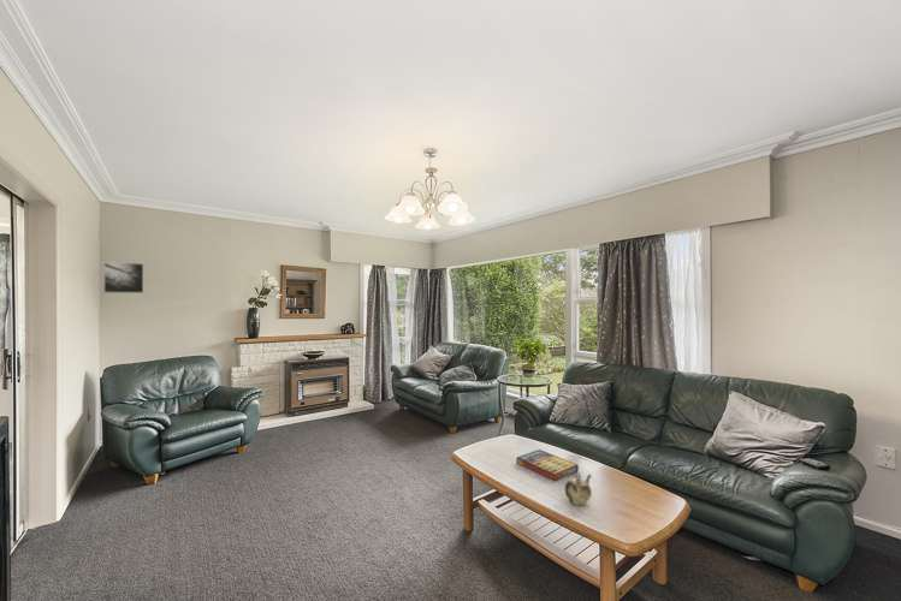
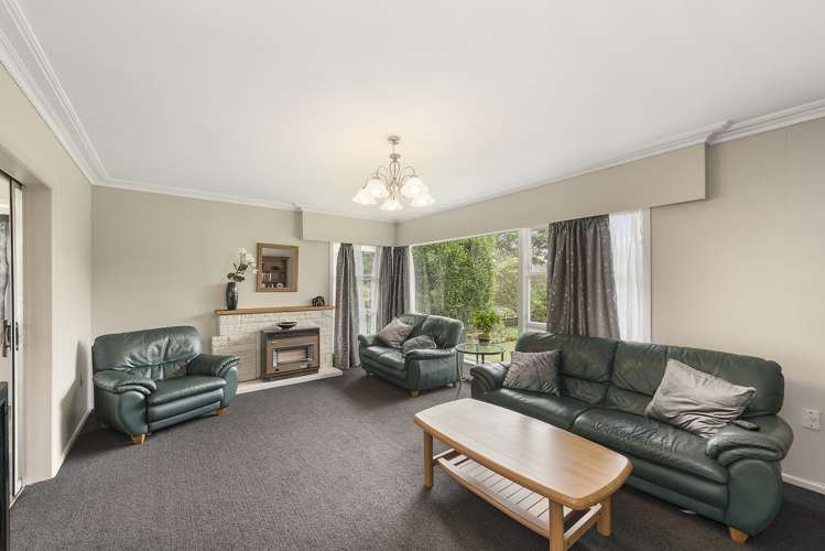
- game compilation box [516,448,580,482]
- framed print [102,261,144,294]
- teapot [563,474,593,506]
